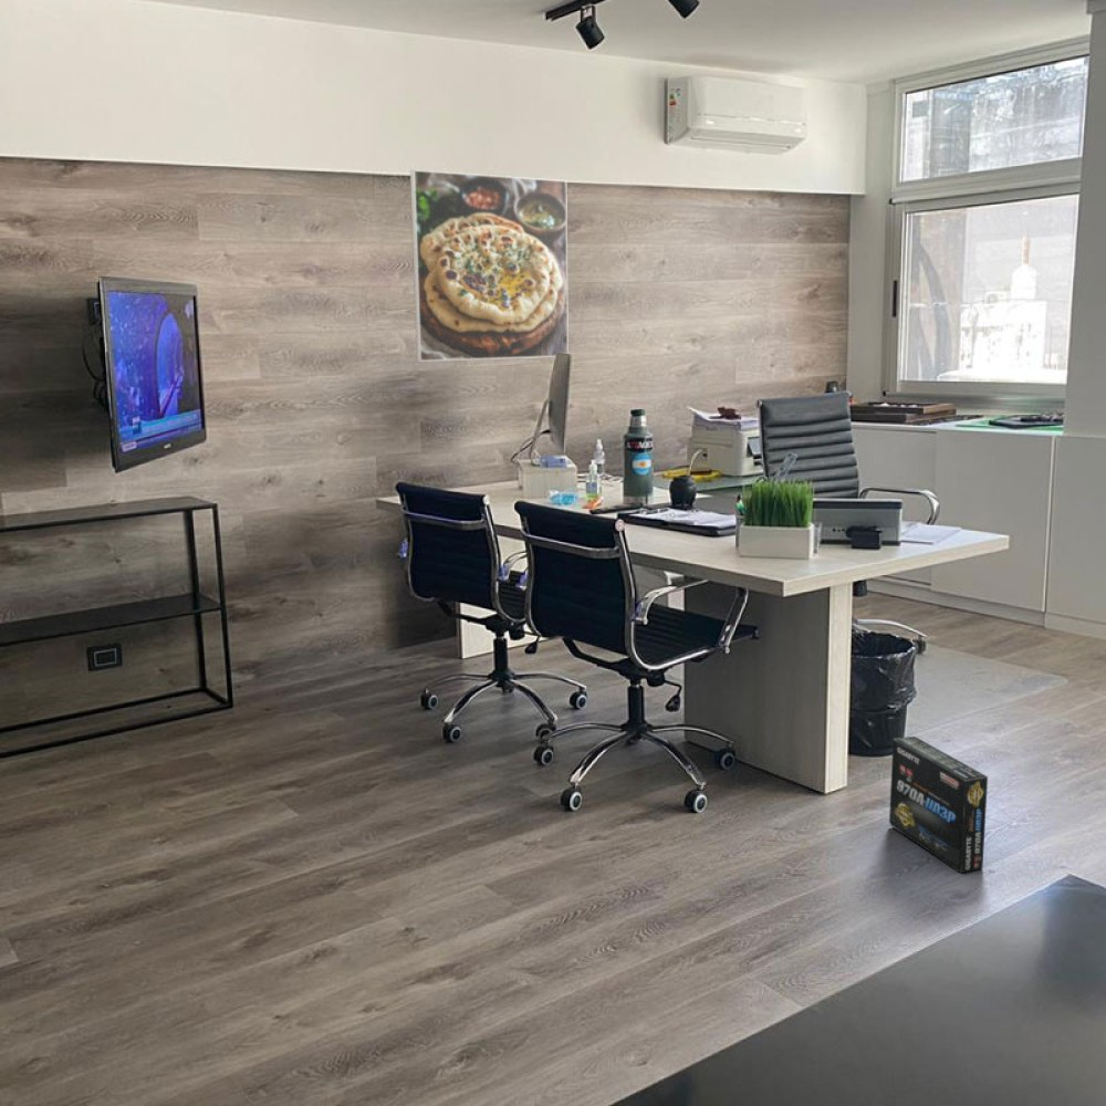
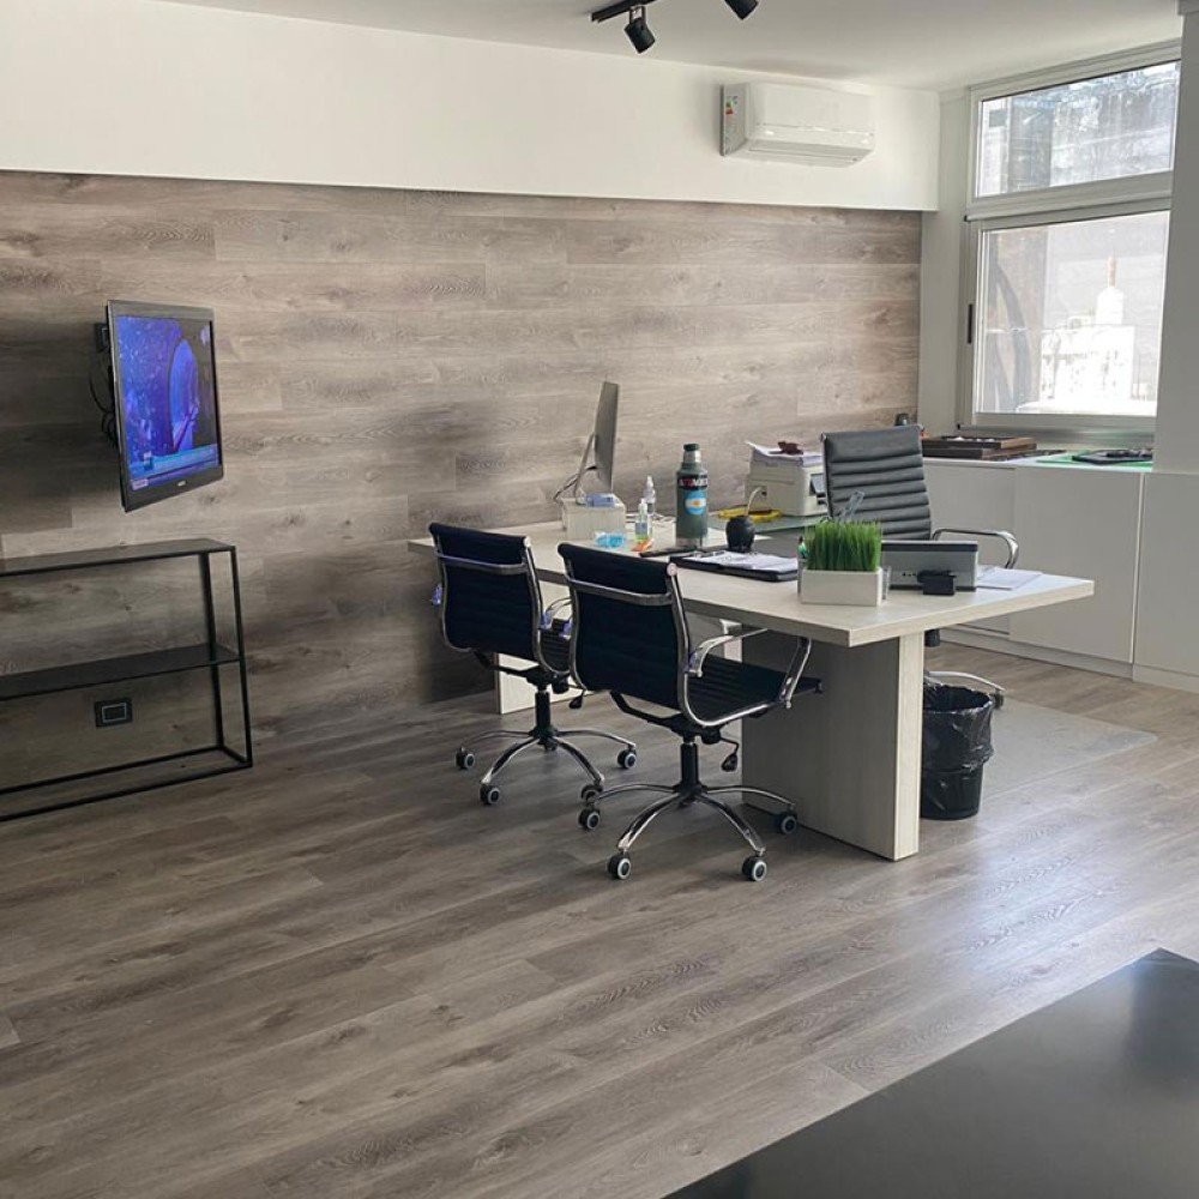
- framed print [409,169,570,363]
- box [888,735,989,874]
